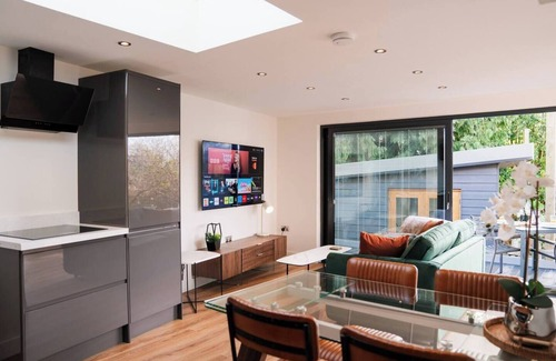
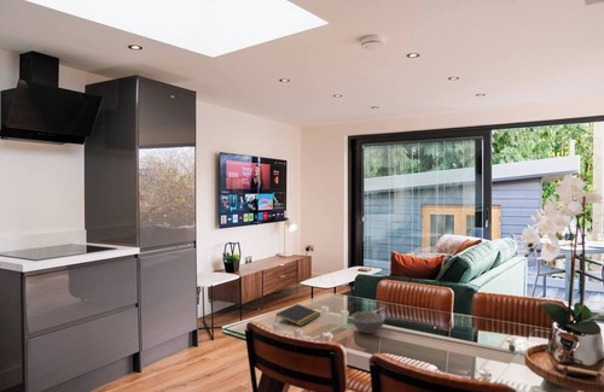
+ bowl [350,310,385,334]
+ notepad [274,303,323,327]
